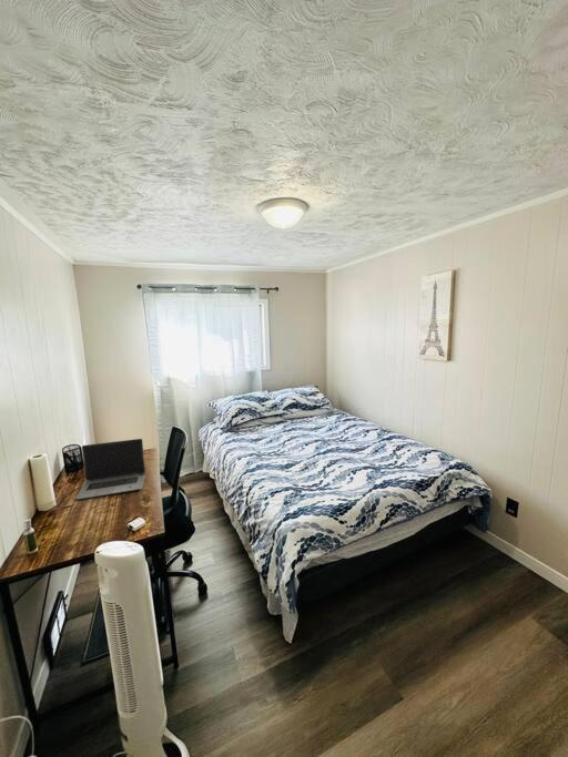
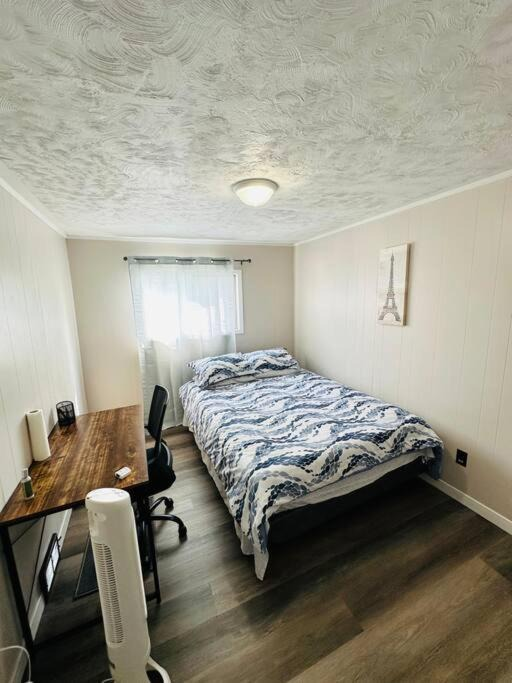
- laptop computer [74,438,146,501]
